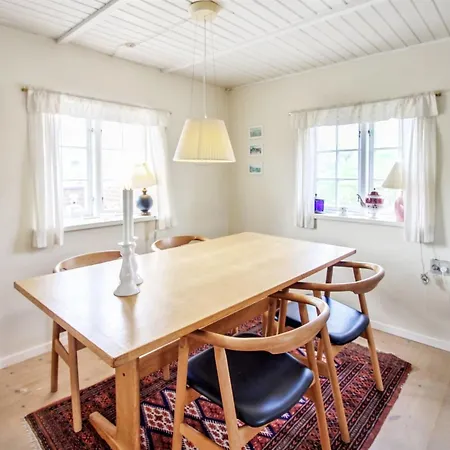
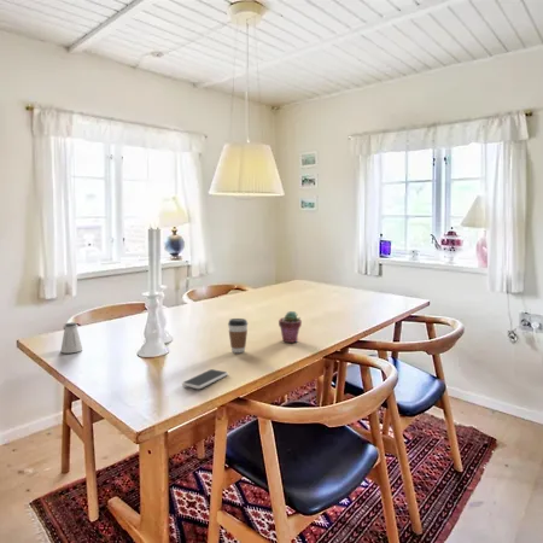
+ coffee cup [227,317,249,354]
+ smartphone [181,368,229,390]
+ potted succulent [278,310,303,344]
+ saltshaker [59,321,83,355]
